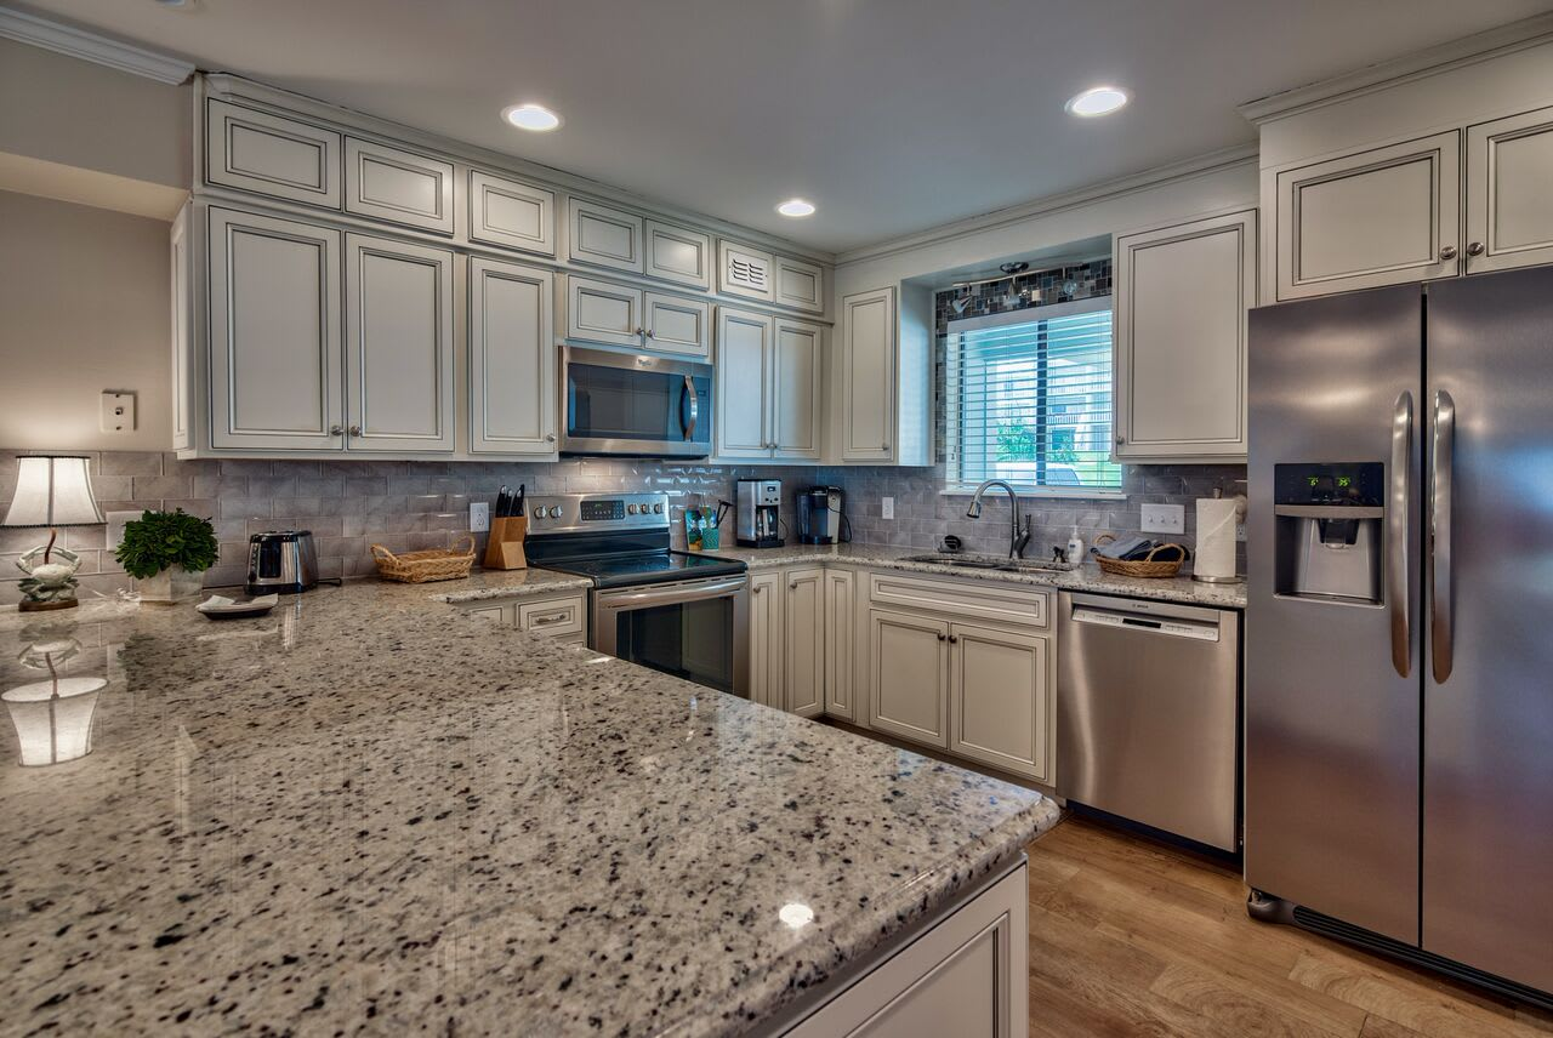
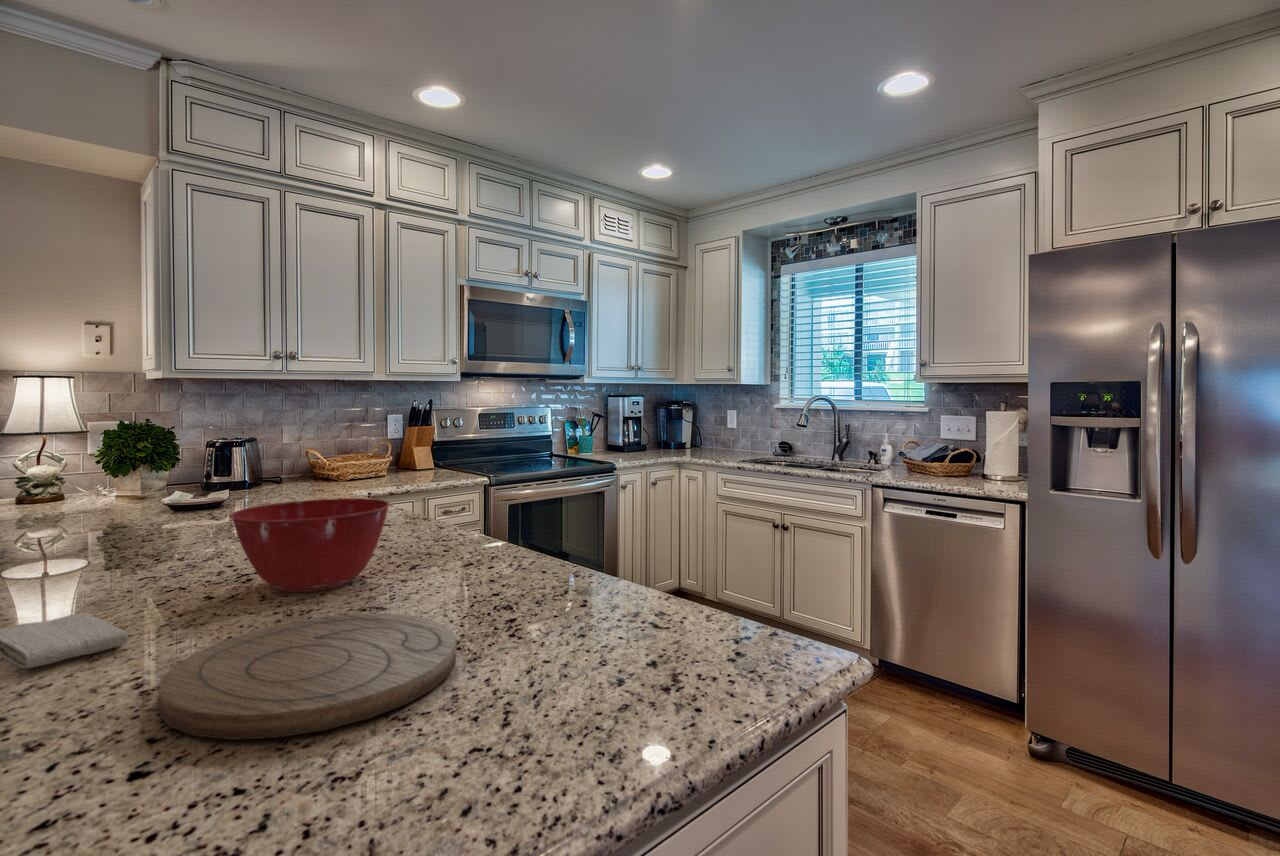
+ washcloth [0,612,130,669]
+ mixing bowl [229,497,391,593]
+ cutting board [158,612,457,741]
